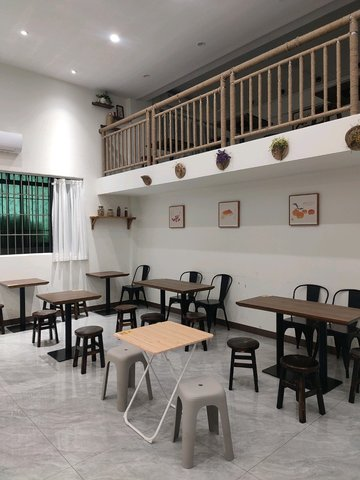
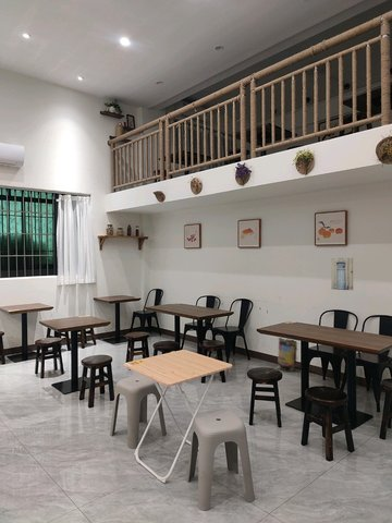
+ wall art [330,257,354,291]
+ trash can [275,337,301,373]
